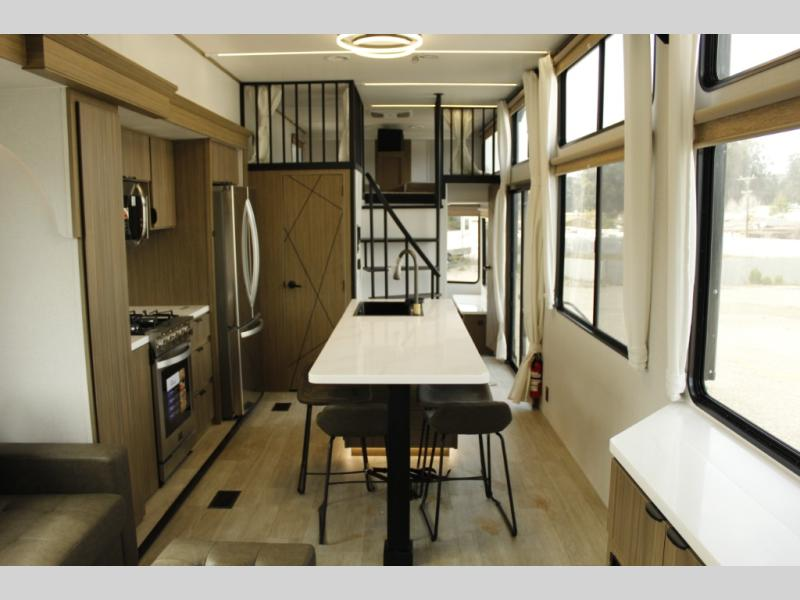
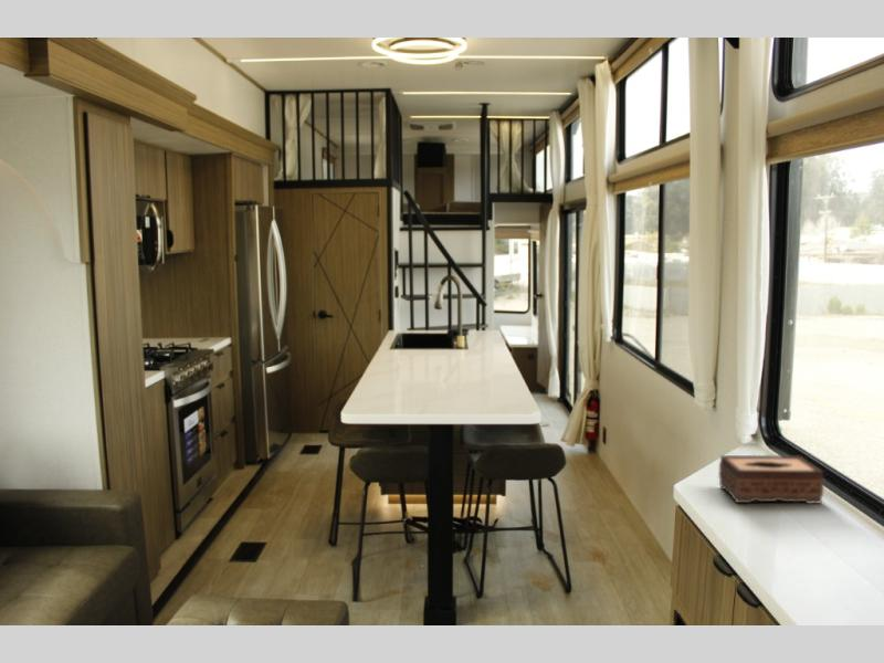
+ tissue box [718,454,825,505]
